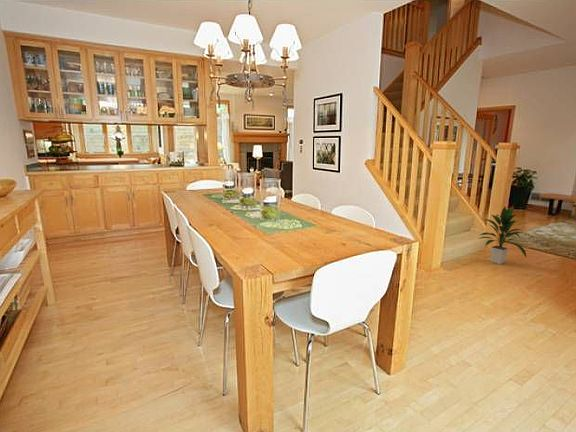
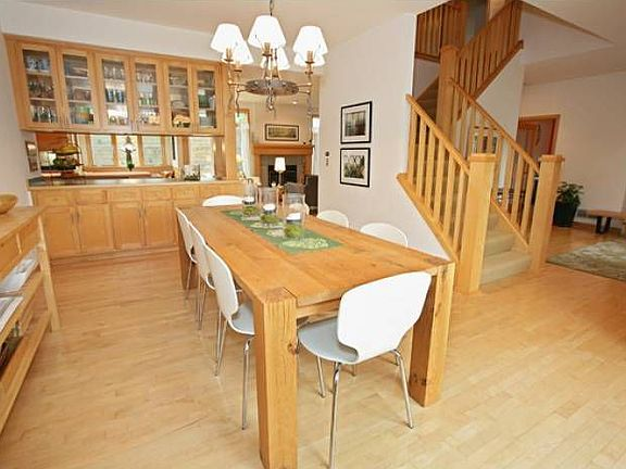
- indoor plant [478,205,528,265]
